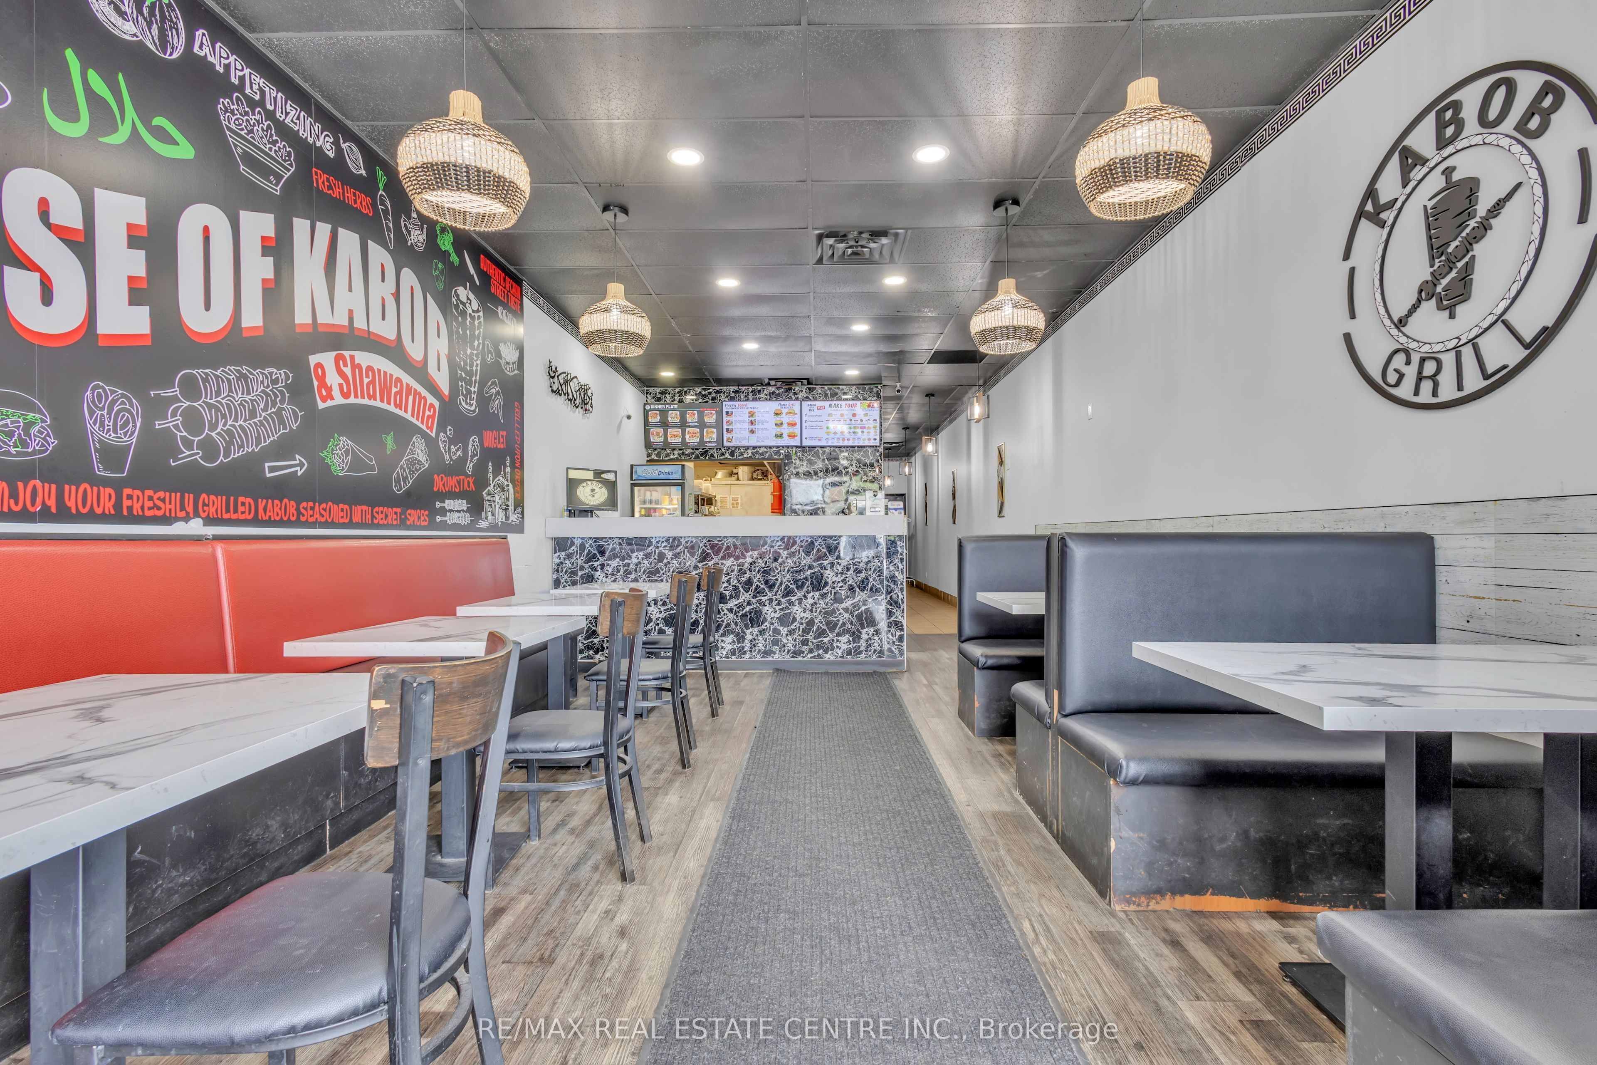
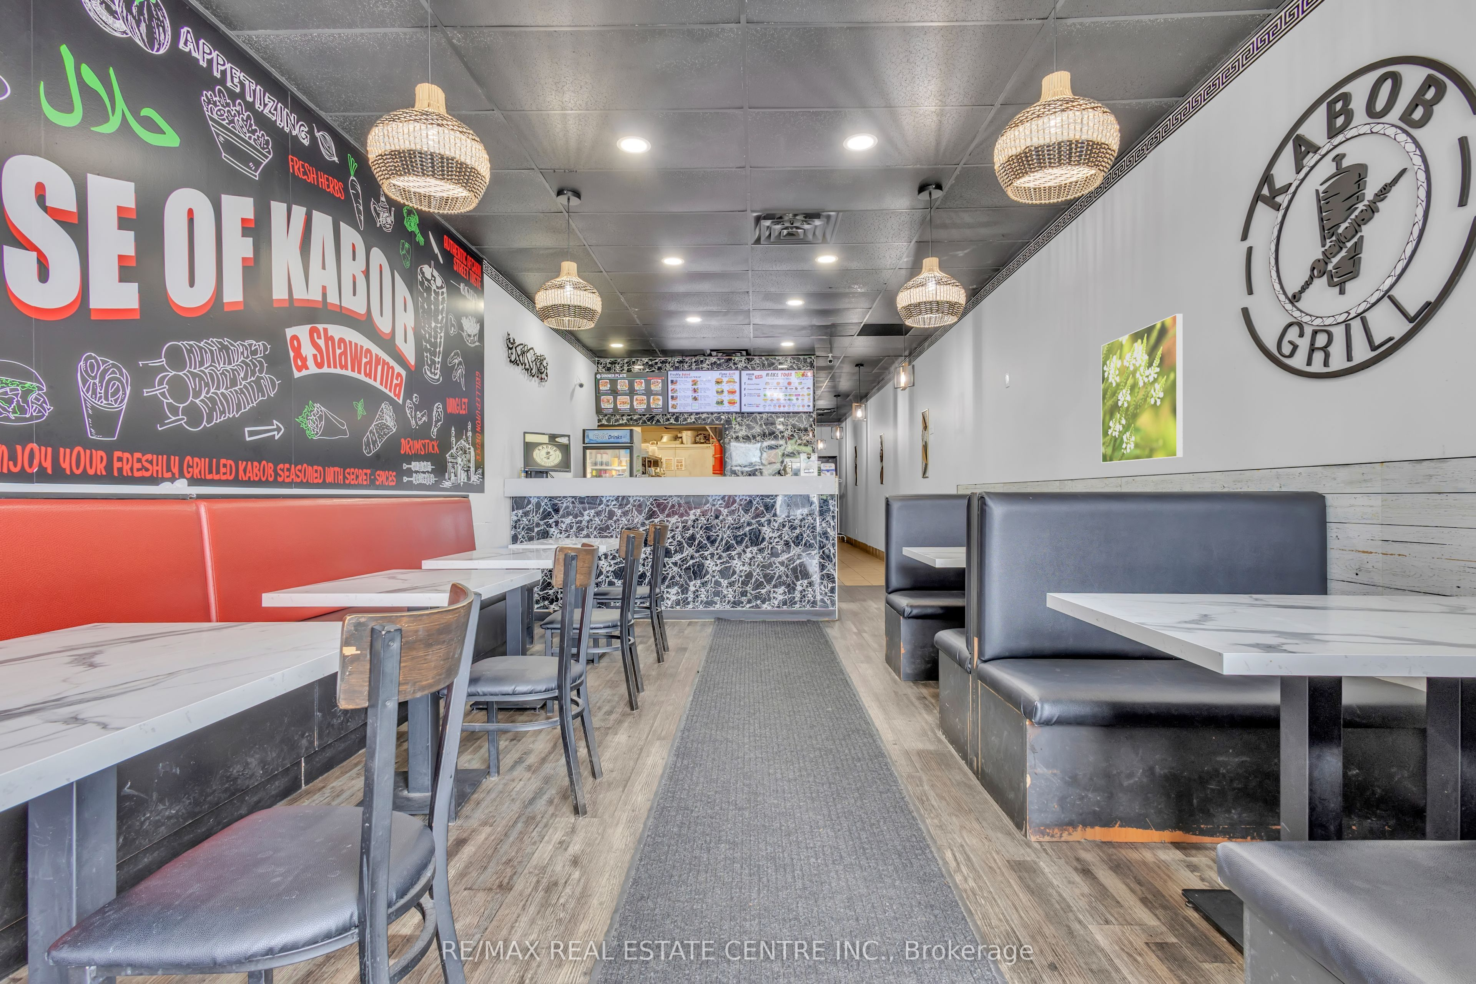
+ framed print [1100,313,1183,463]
